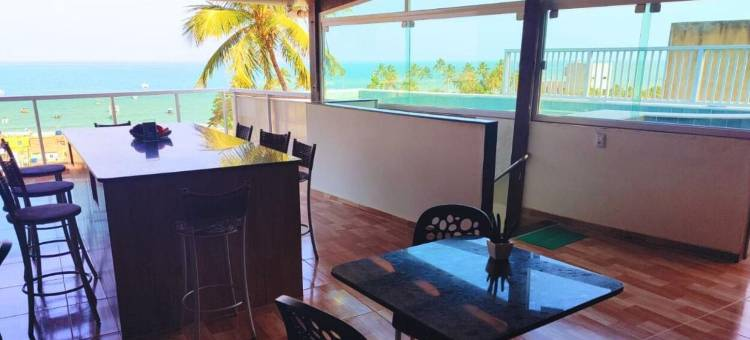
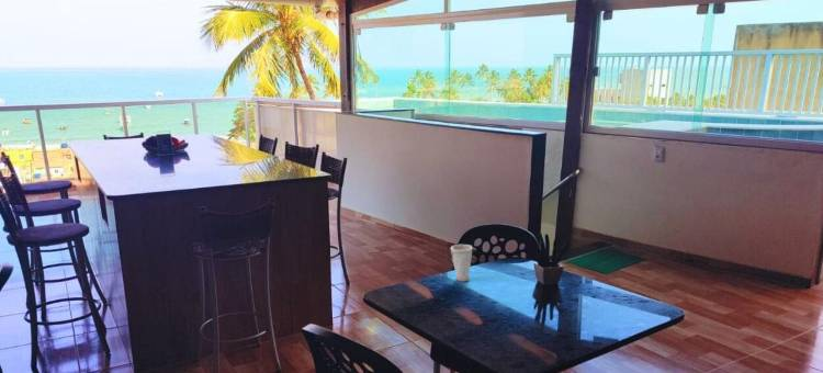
+ cup [449,244,473,283]
